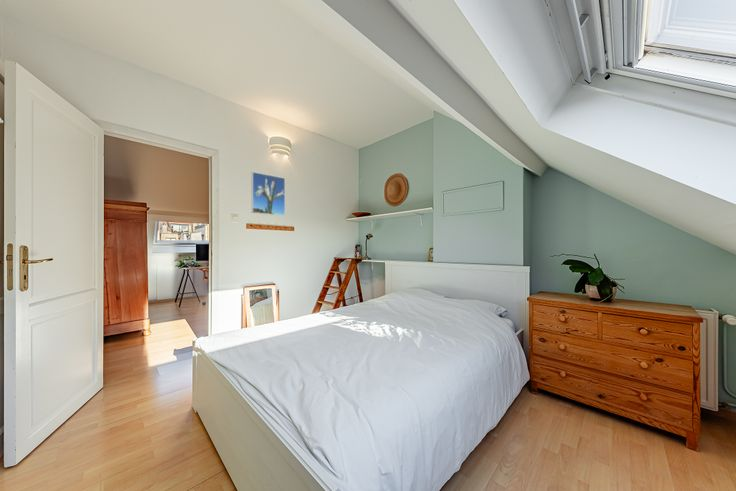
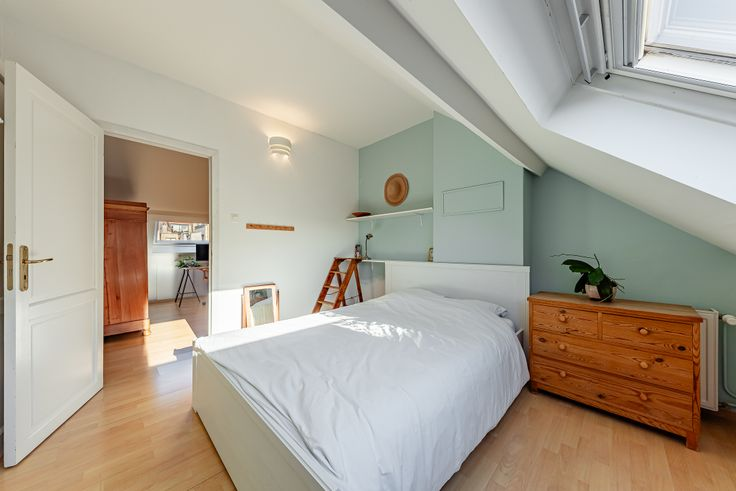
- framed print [251,171,286,217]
